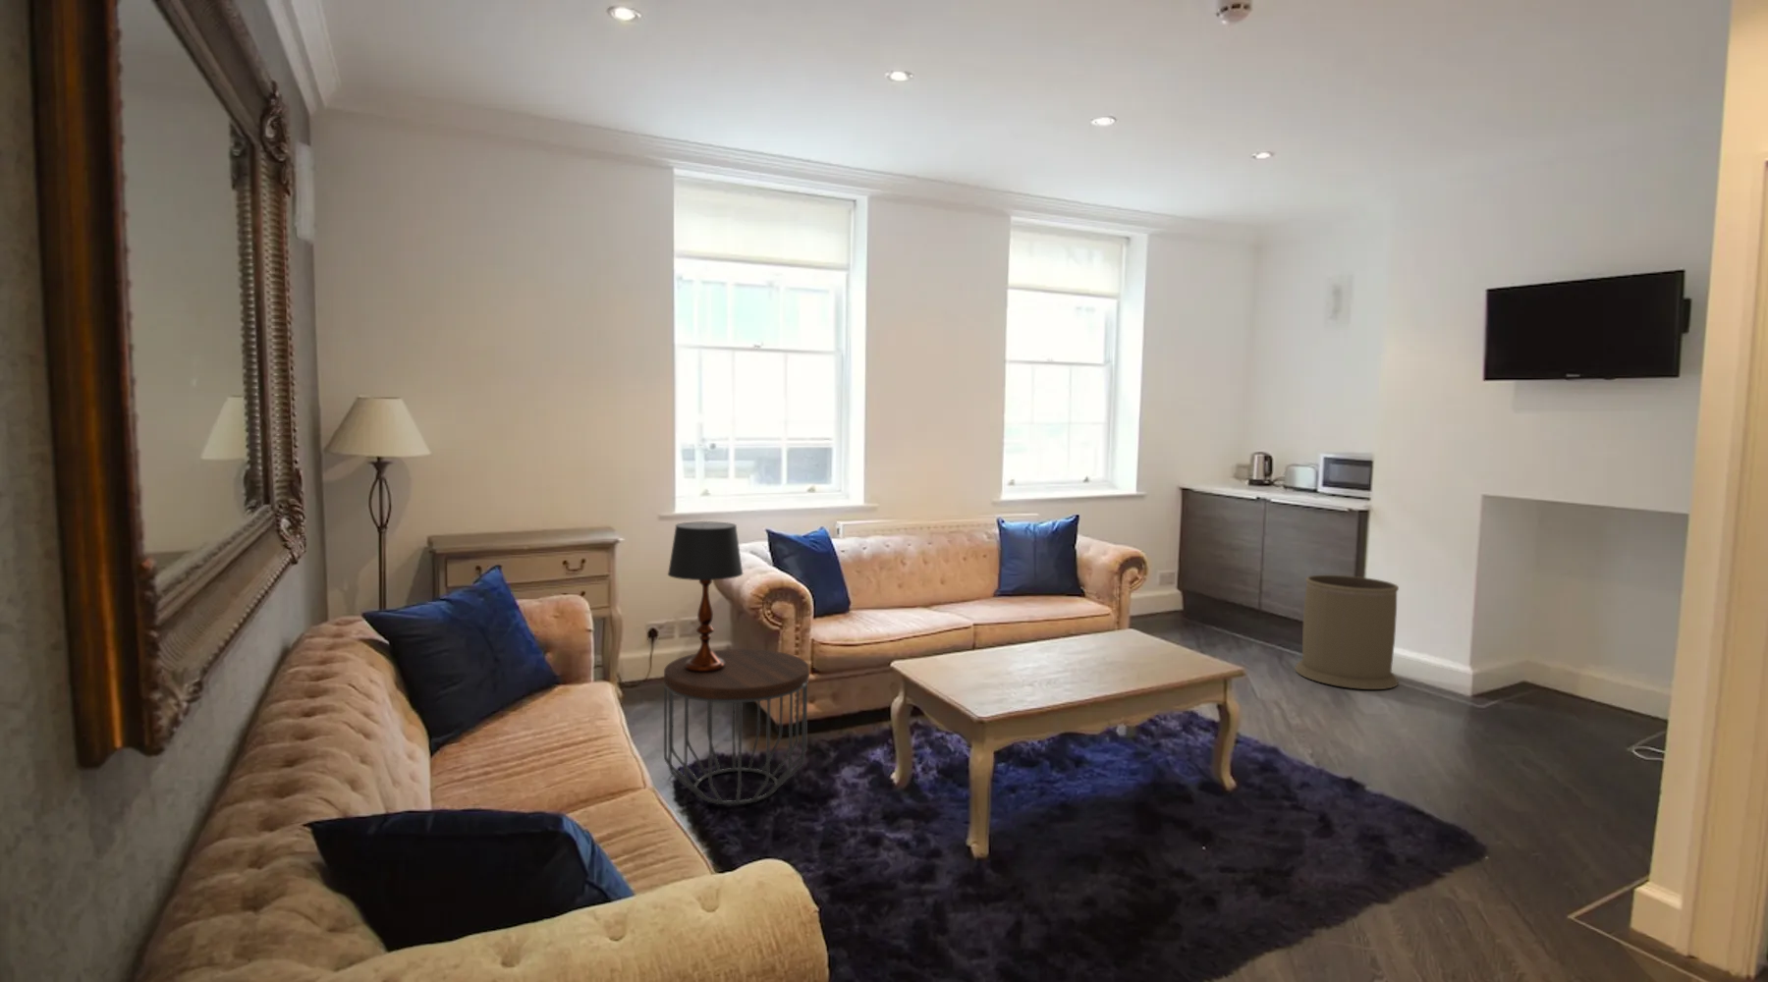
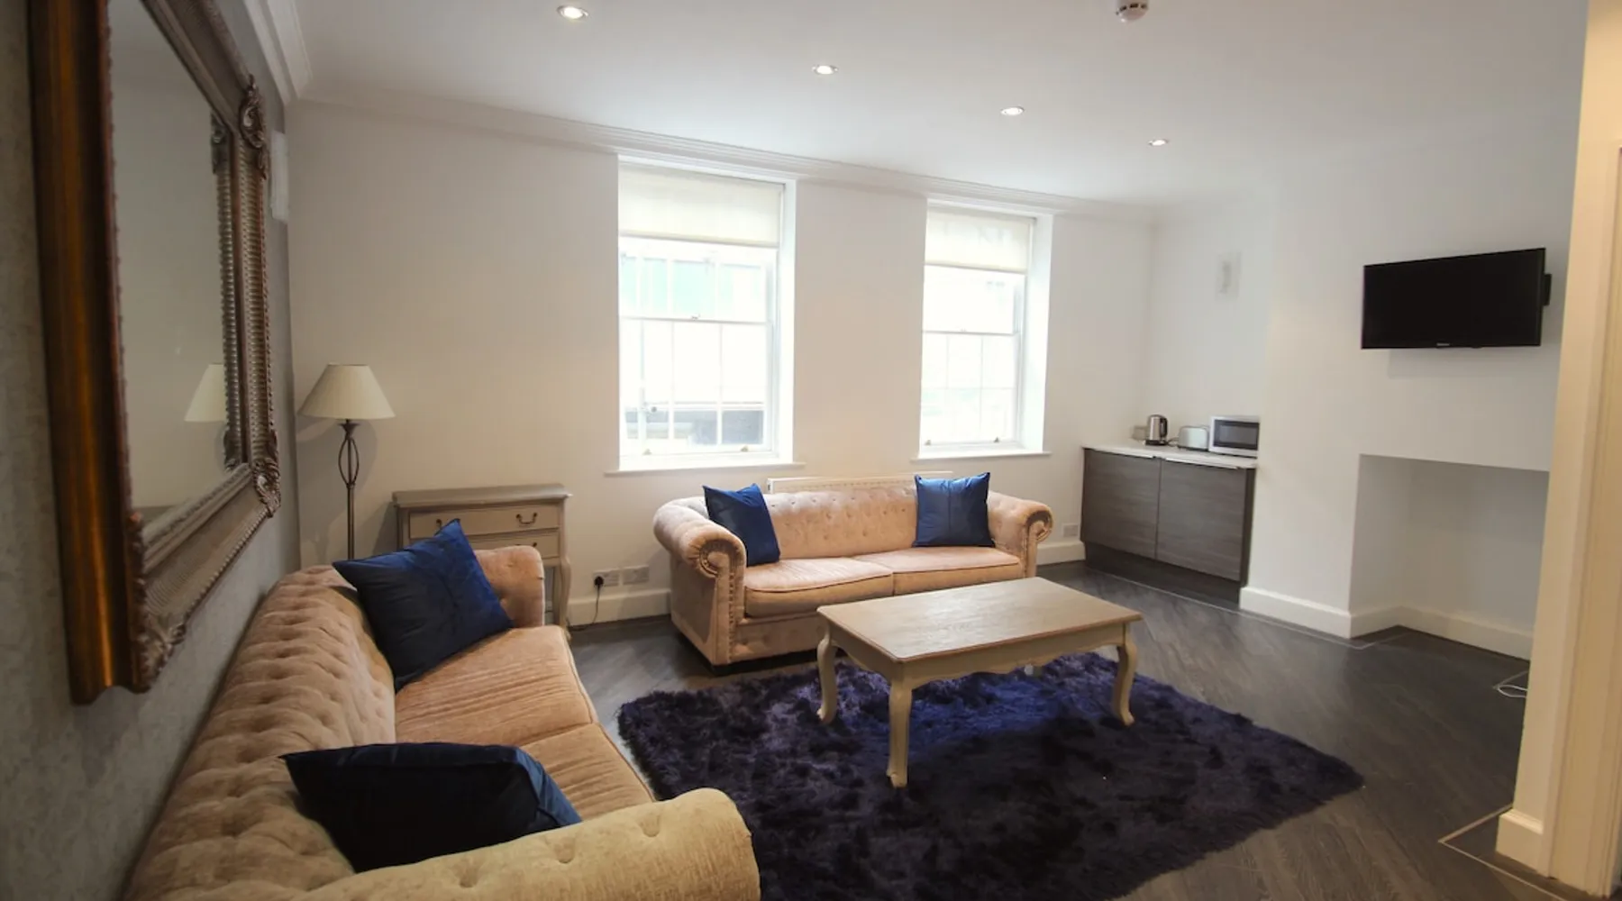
- trash can [1294,574,1399,691]
- side table [663,648,810,805]
- table lamp [666,520,745,674]
